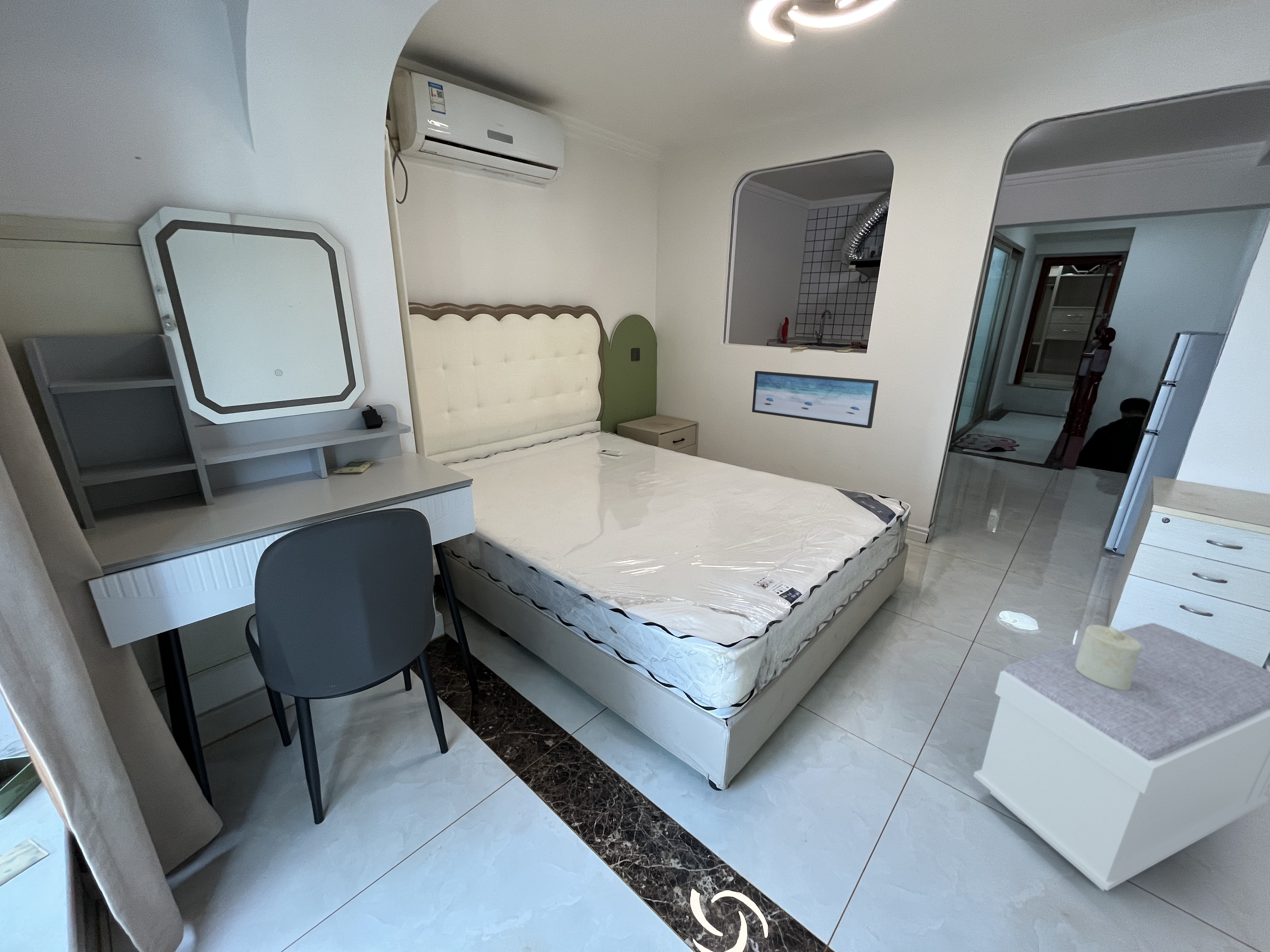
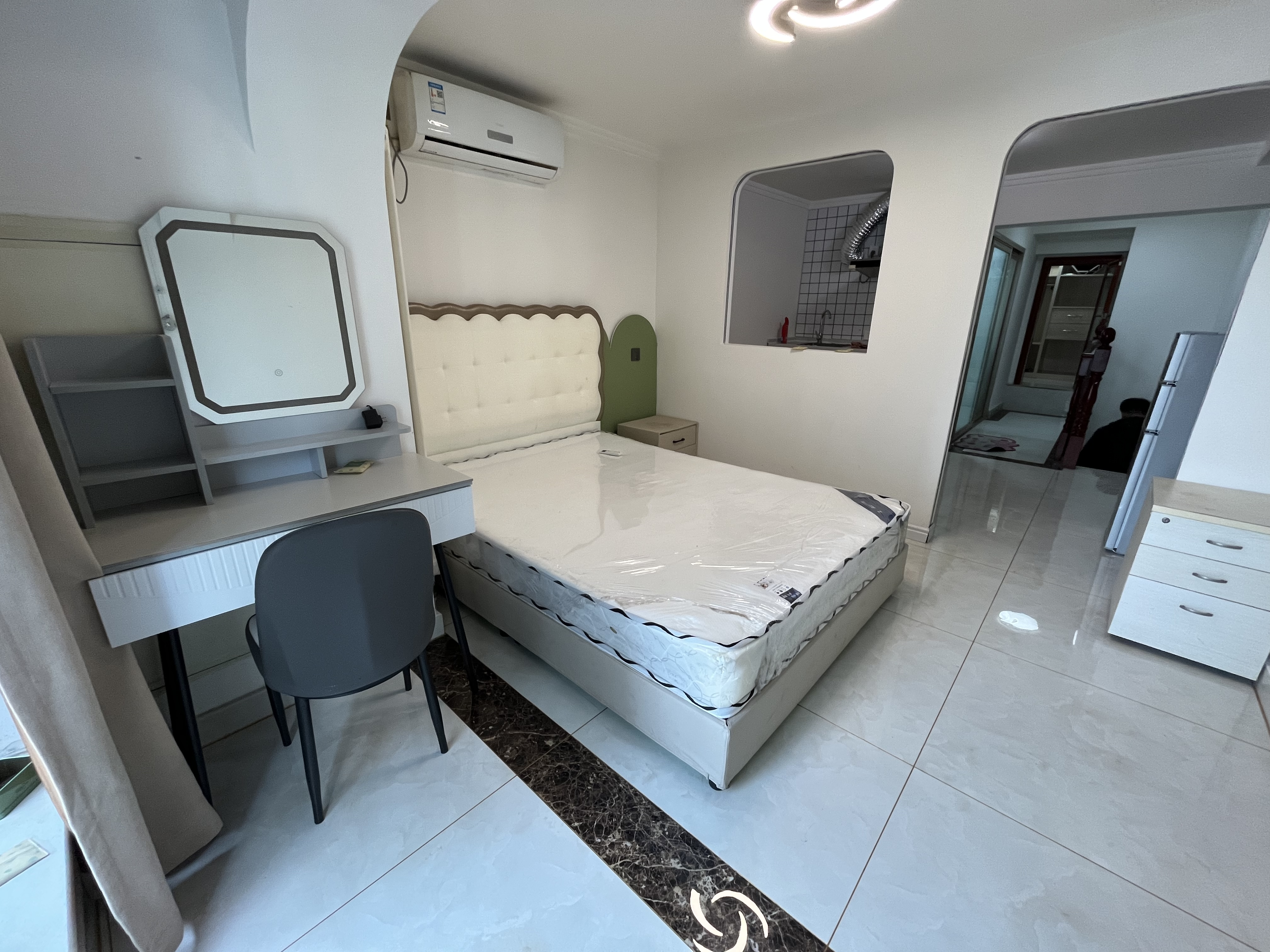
- candle [1075,624,1141,690]
- bench [973,623,1270,891]
- wall art [752,371,879,429]
